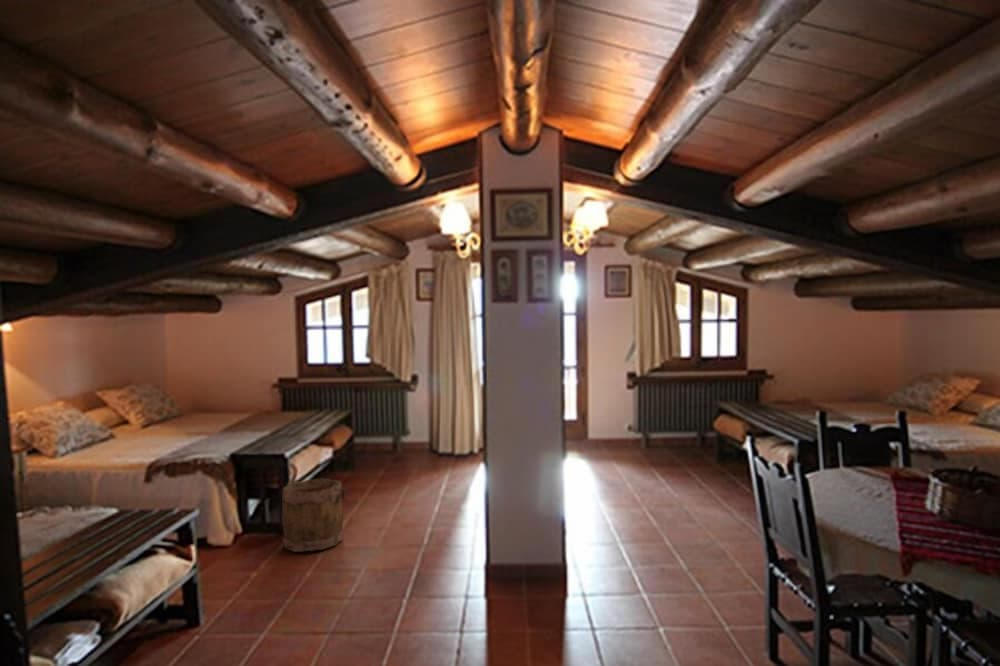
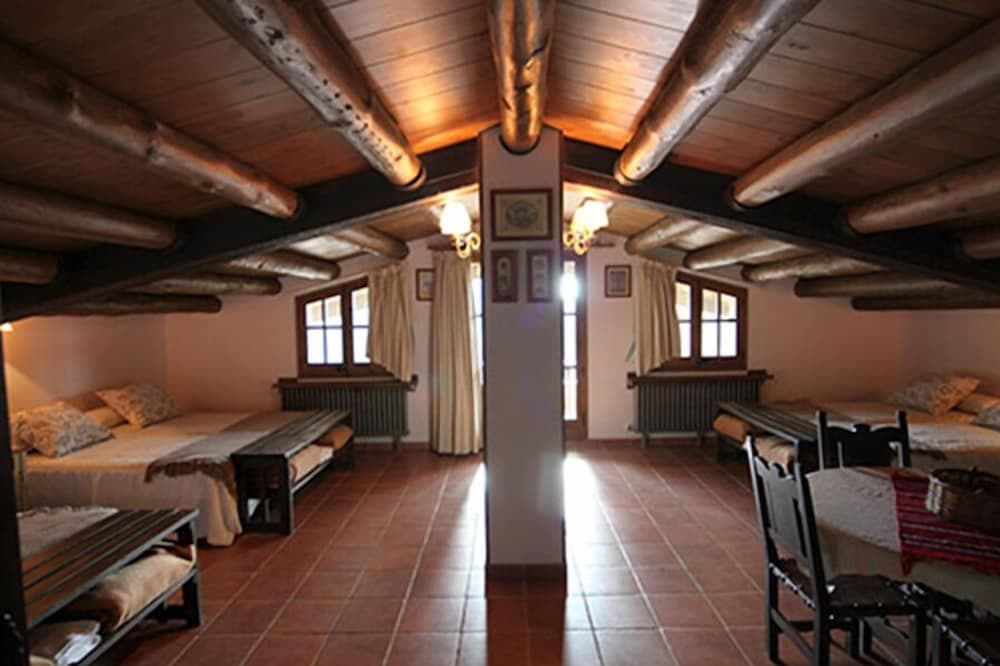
- bucket [281,477,348,553]
